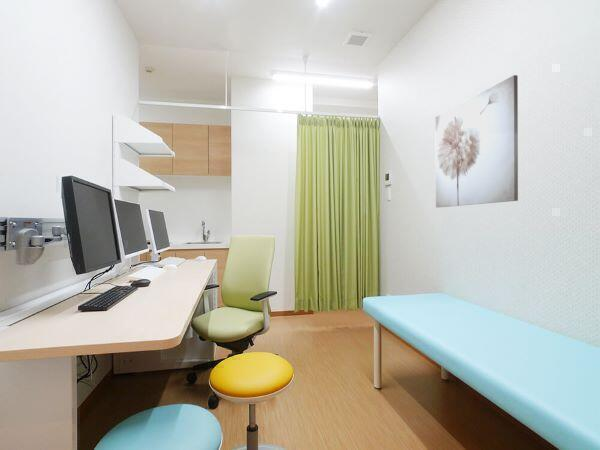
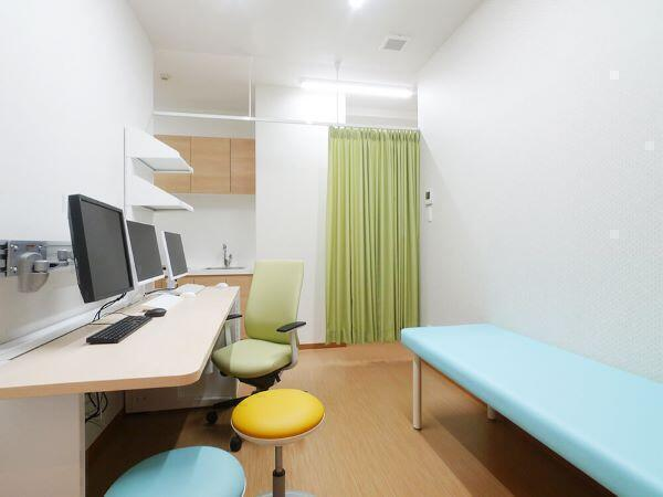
- wall art [435,74,519,208]
